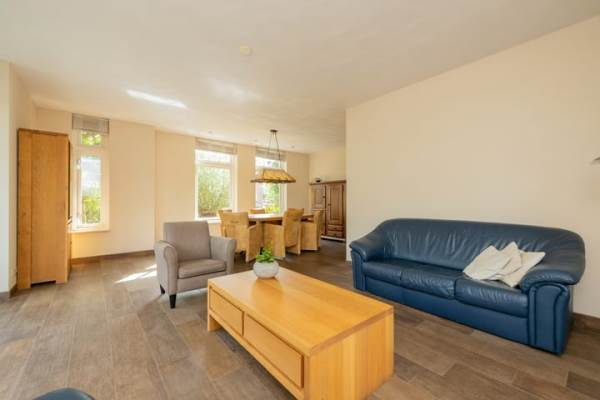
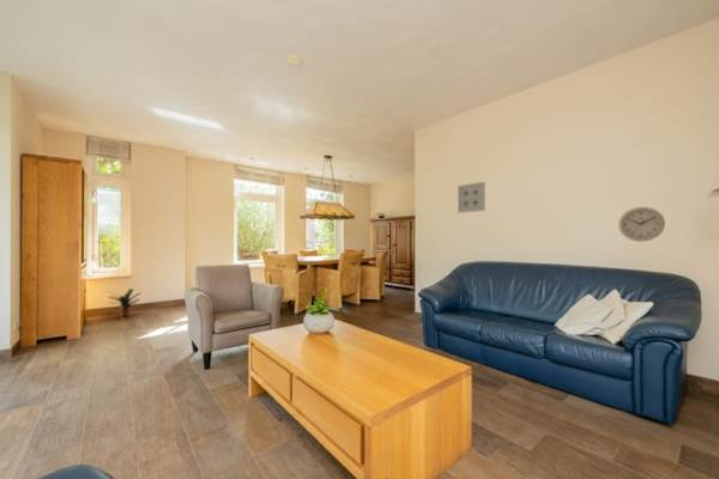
+ potted plant [104,287,141,317]
+ wall clock [617,206,666,243]
+ wall art [457,181,487,214]
